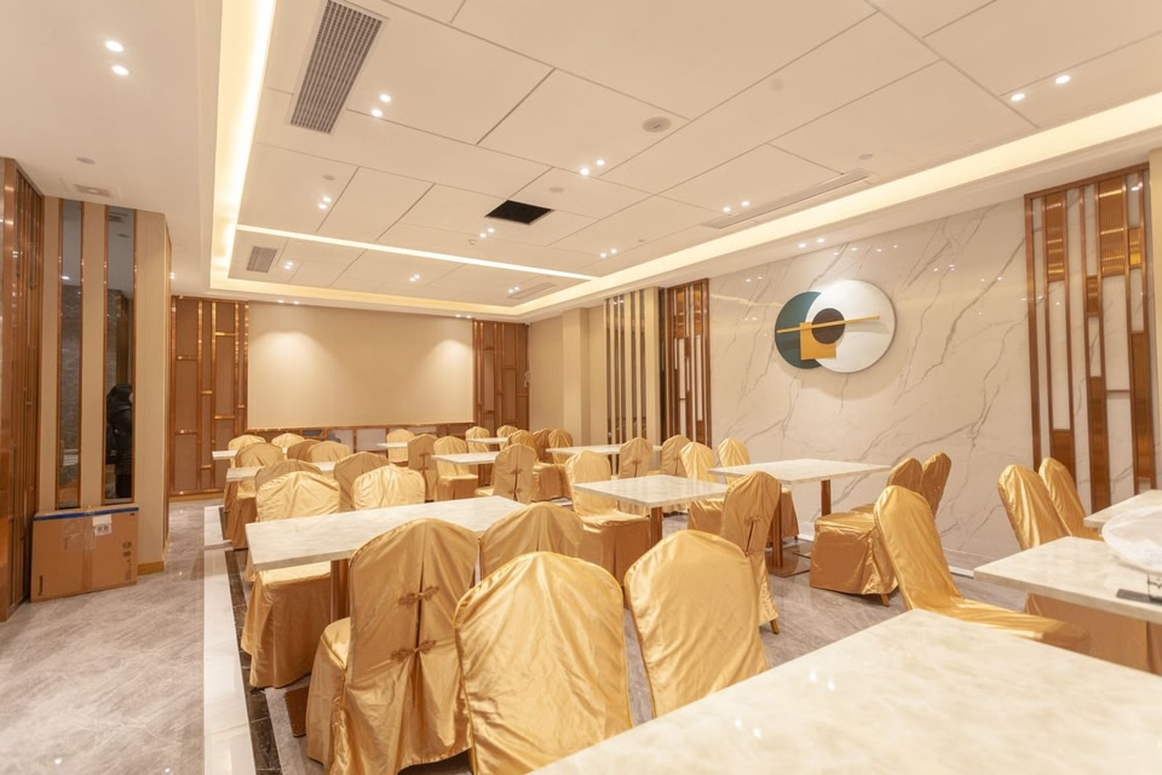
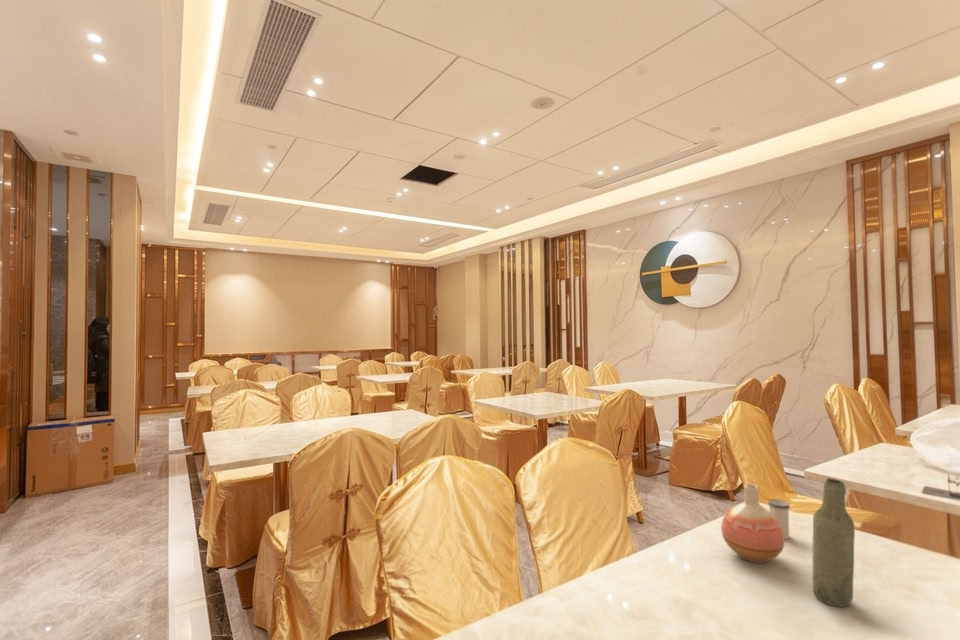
+ vase [720,483,786,564]
+ bottle [811,477,856,608]
+ salt shaker [767,498,790,540]
